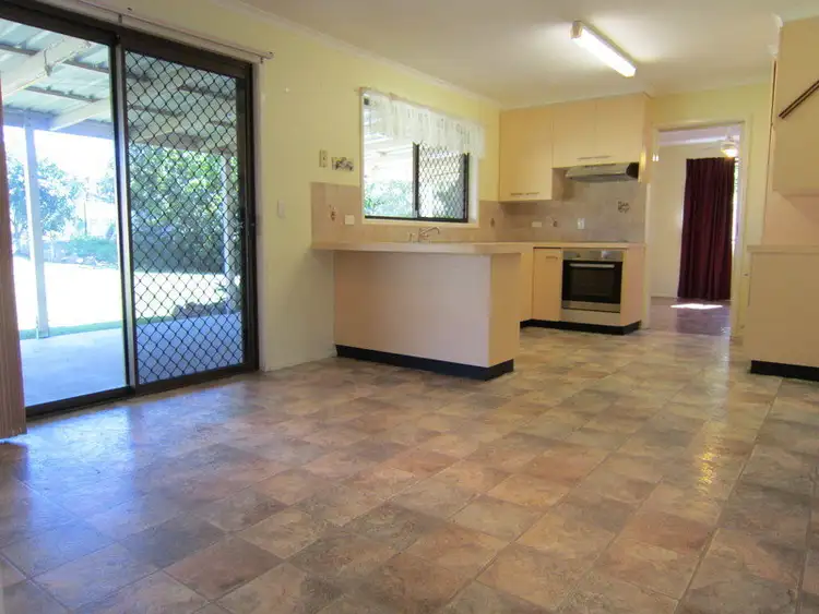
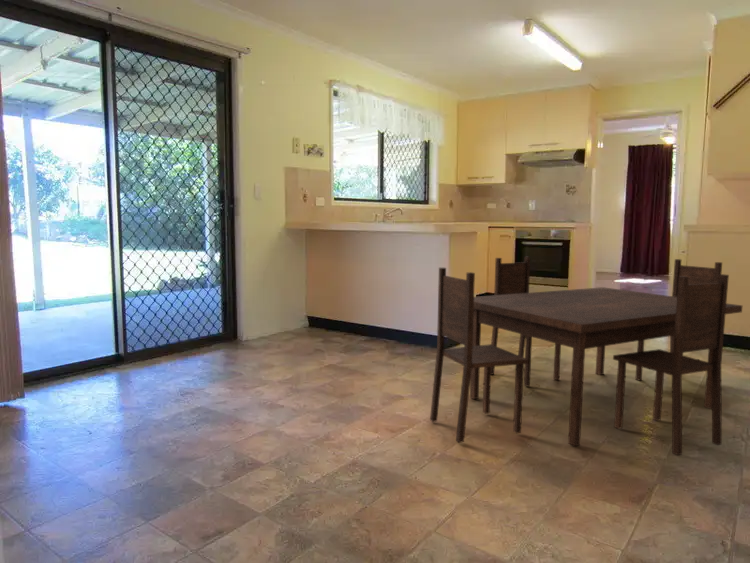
+ dining set [429,256,743,456]
